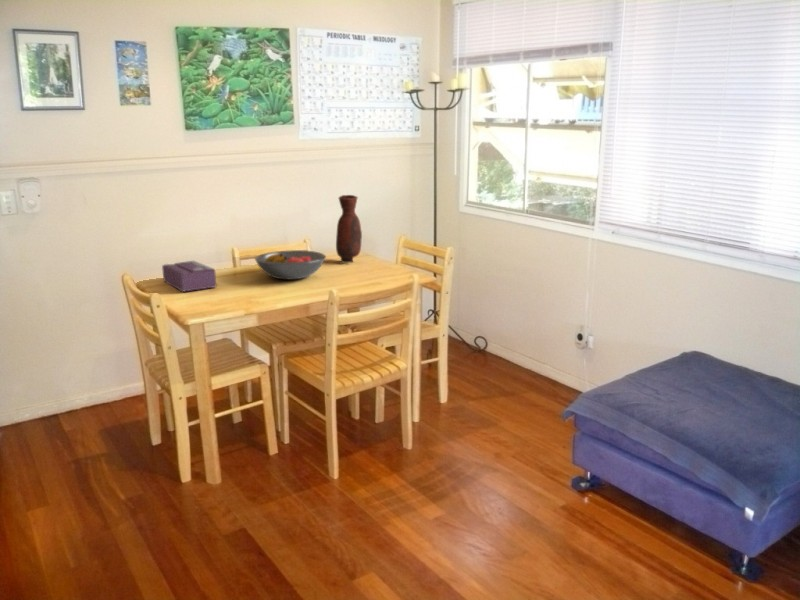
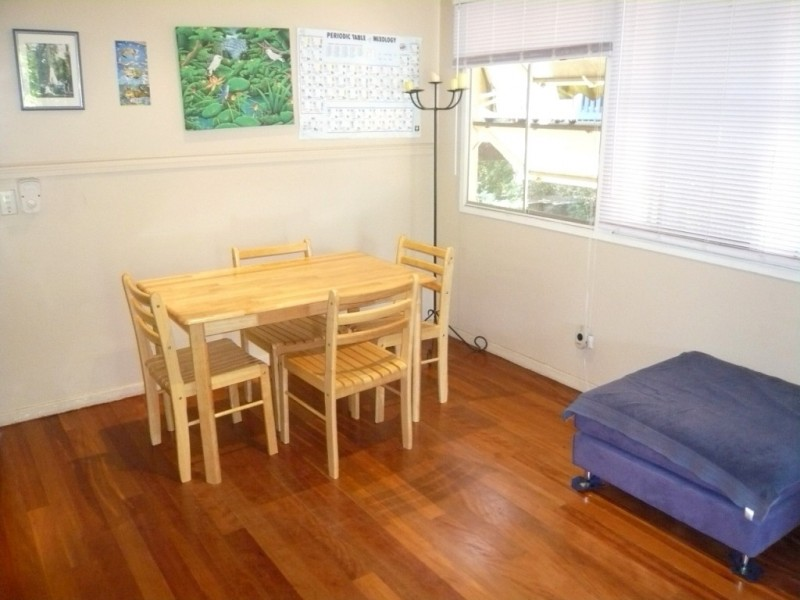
- fruit bowl [254,249,327,280]
- tissue box [161,260,217,293]
- vase [335,194,363,264]
